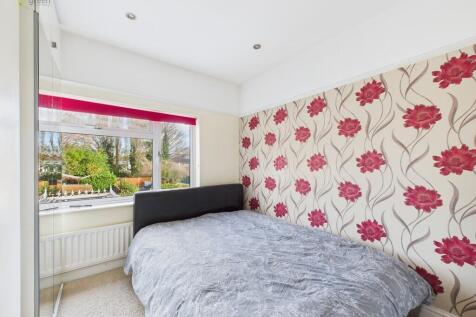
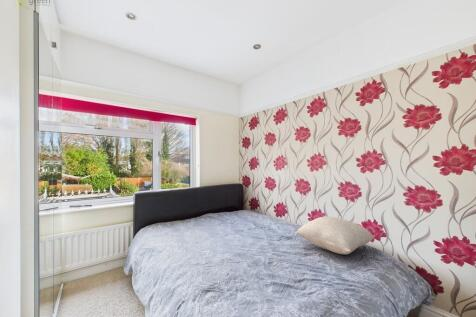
+ pillow [295,216,376,255]
